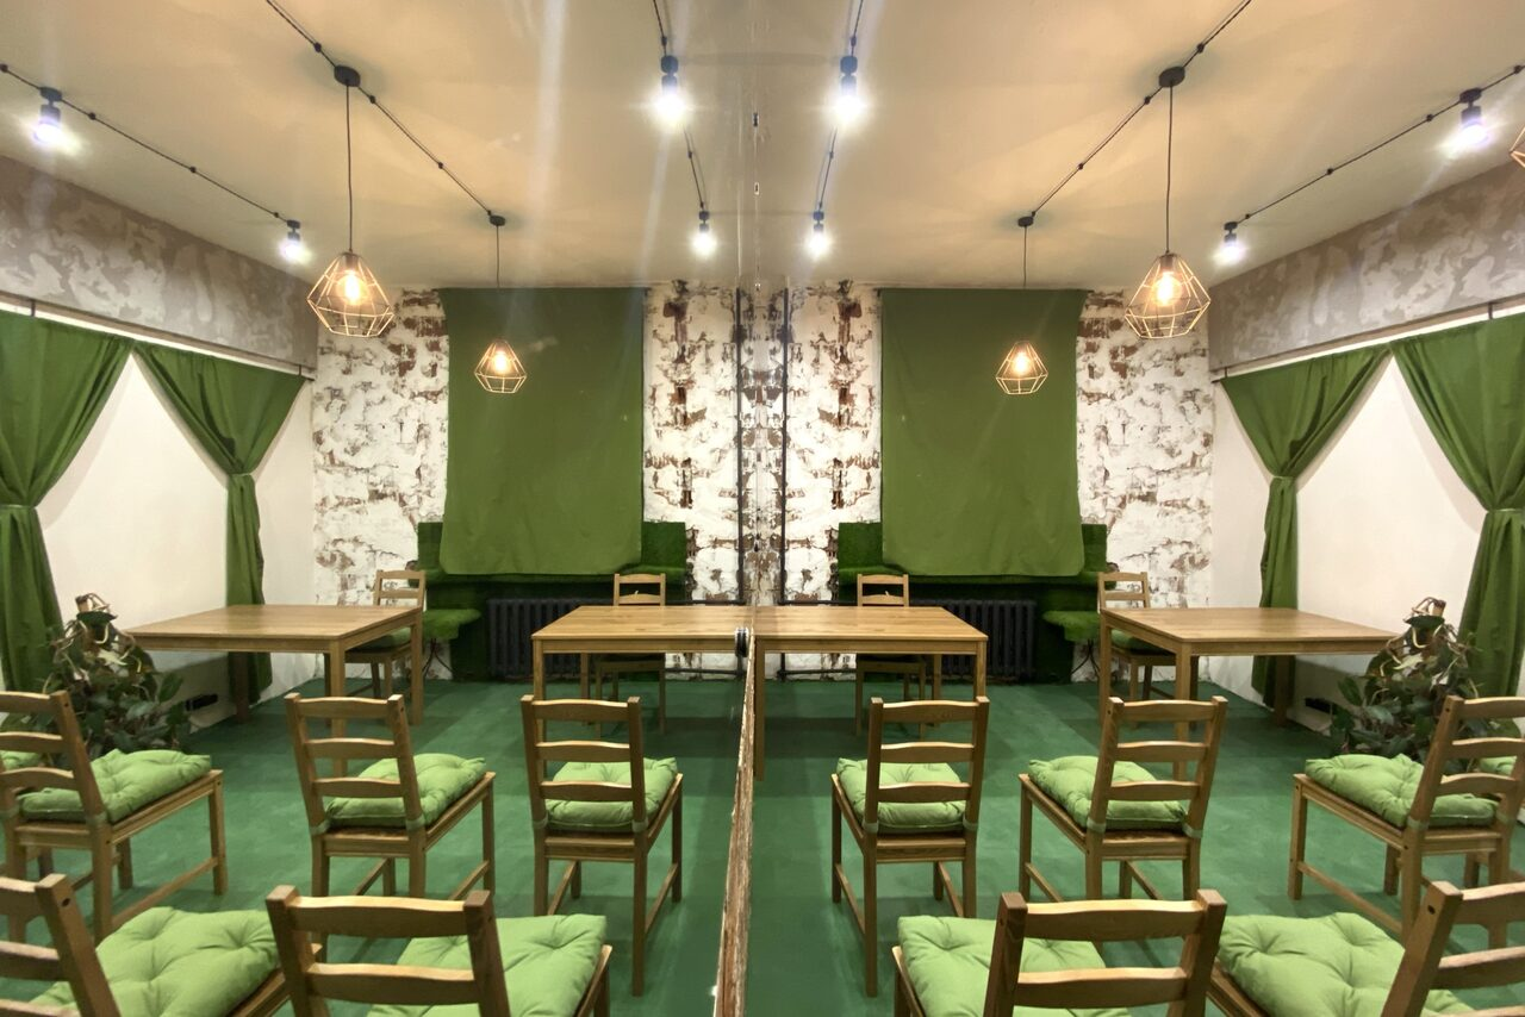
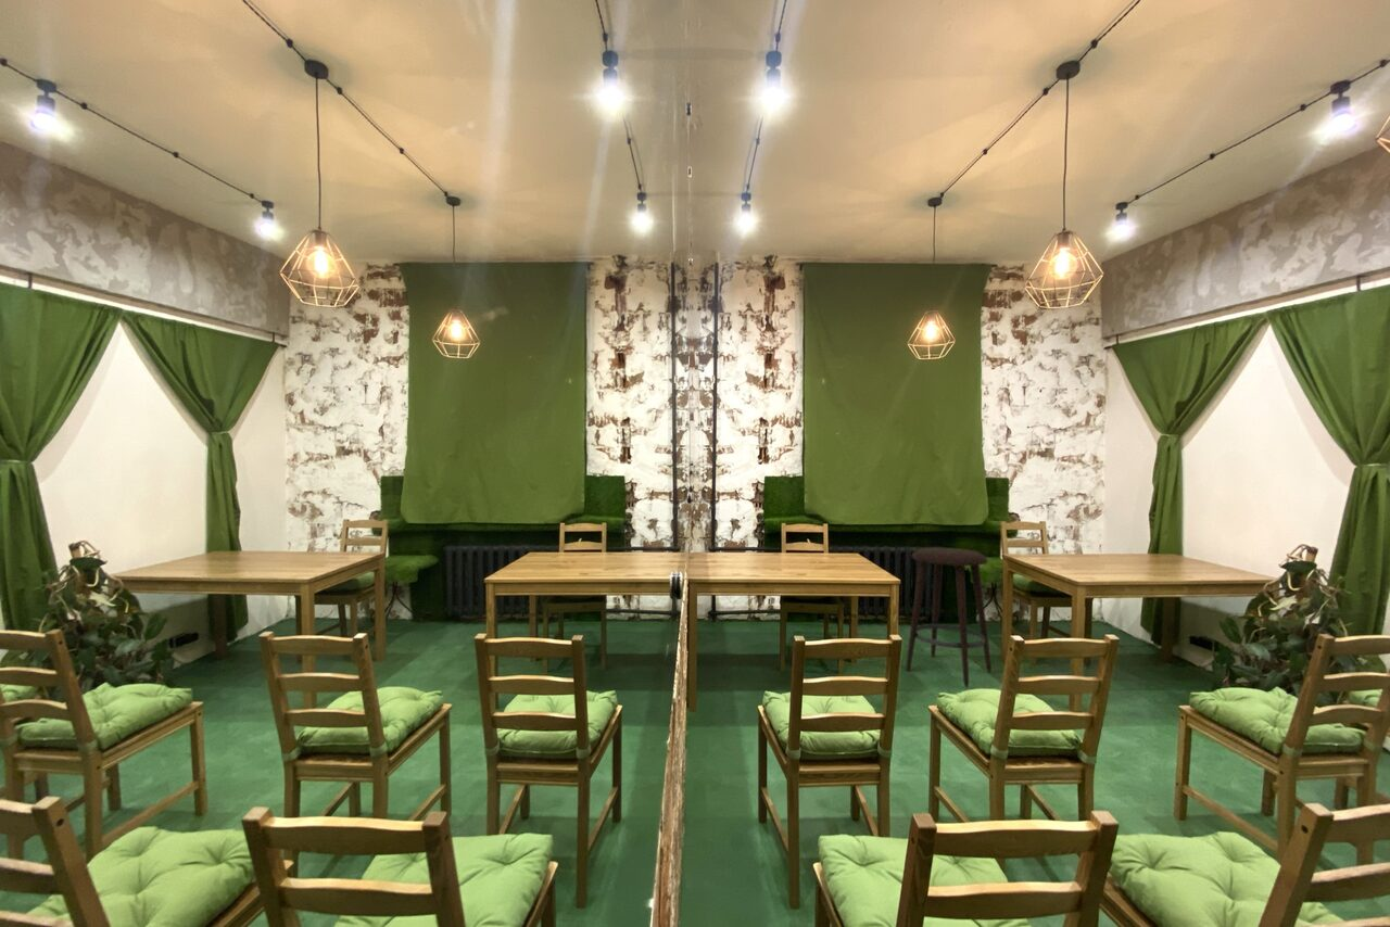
+ stool [905,546,993,688]
